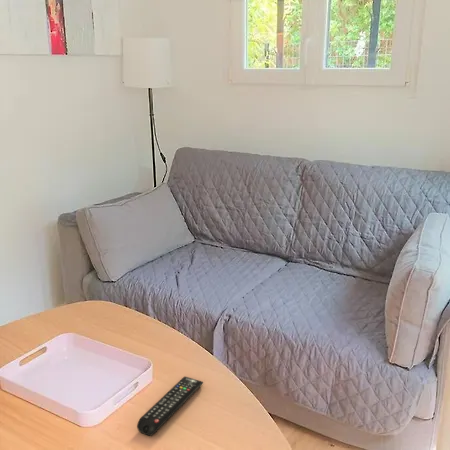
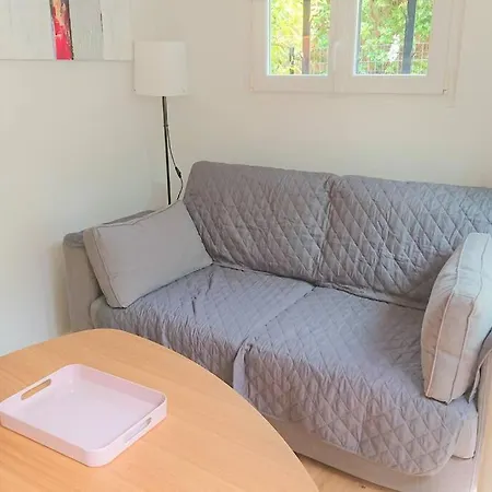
- remote control [136,375,204,437]
